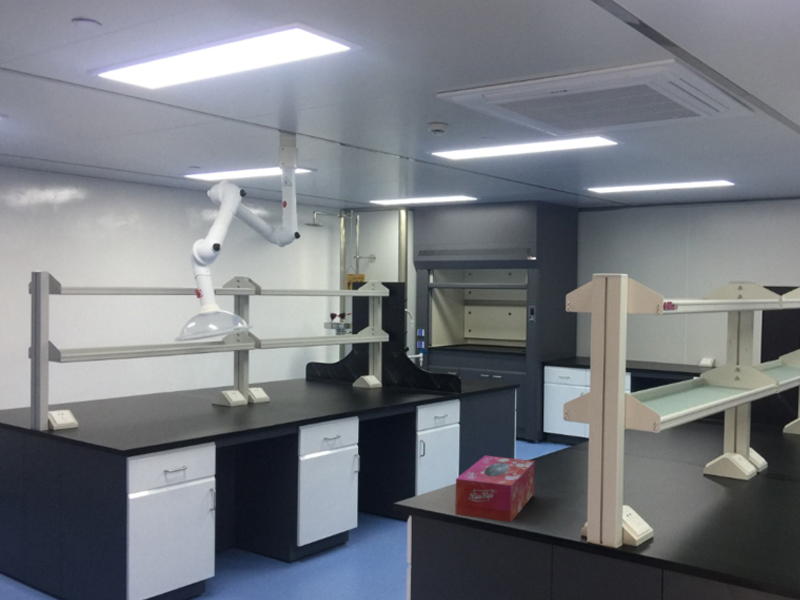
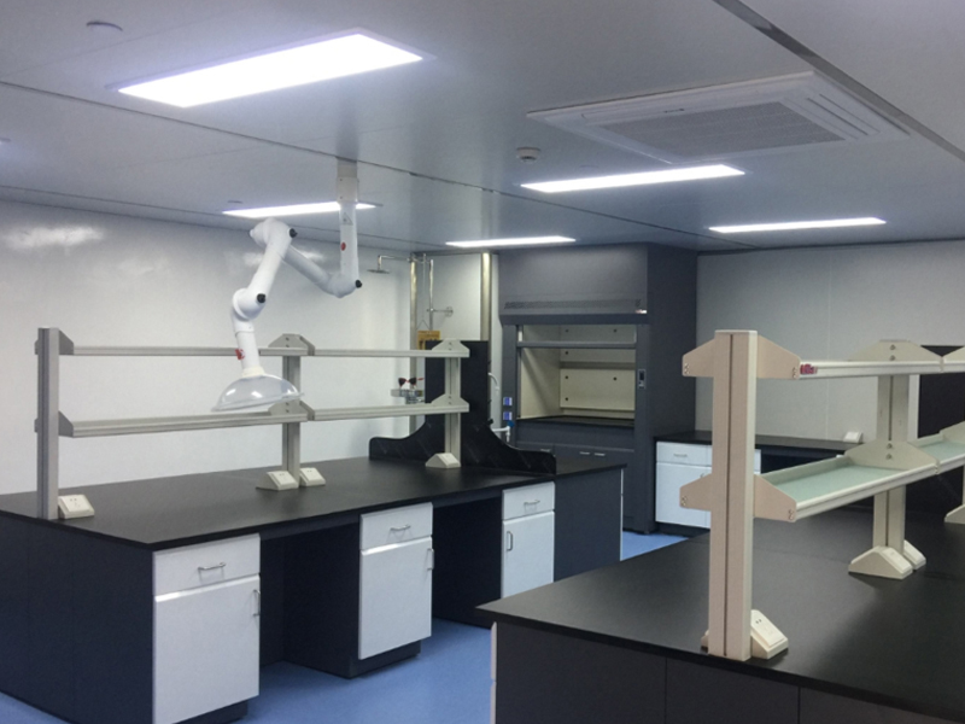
- tissue box [454,455,536,523]
